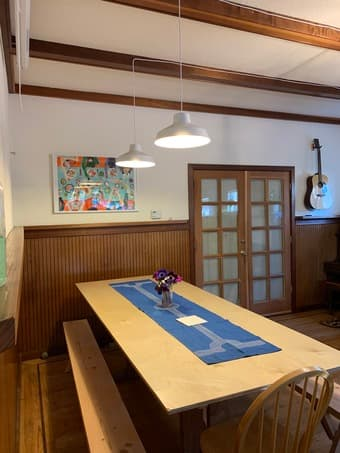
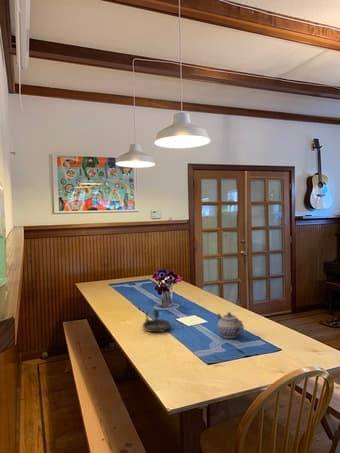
+ candlestick [142,309,172,333]
+ teapot [215,311,245,339]
